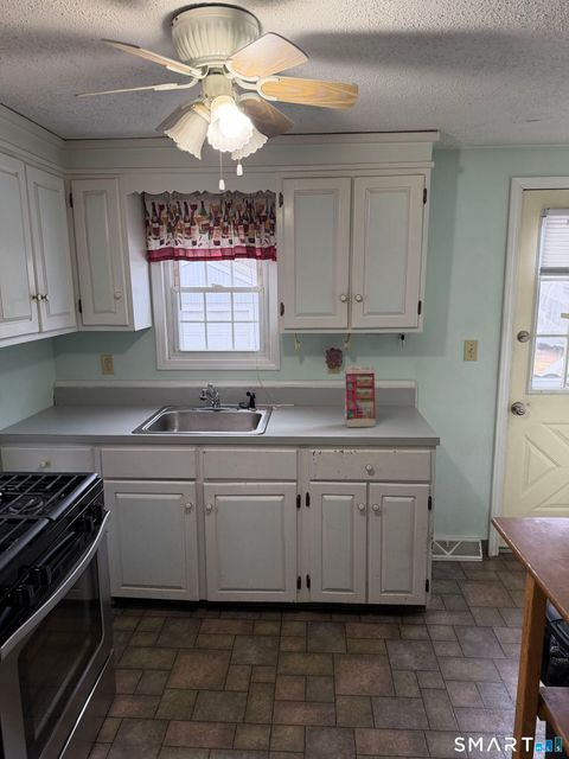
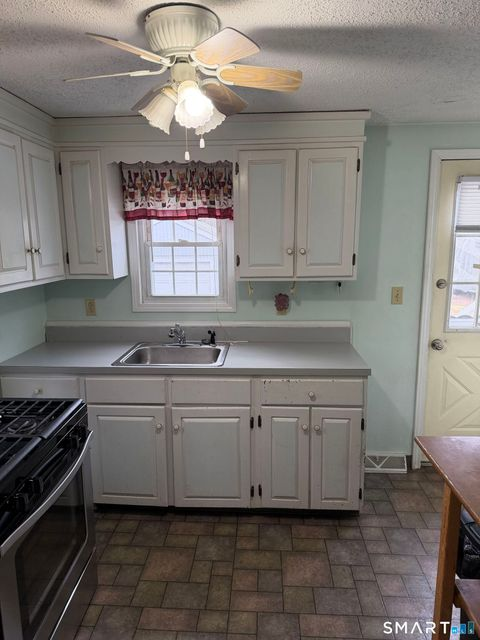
- gift box [344,365,377,428]
